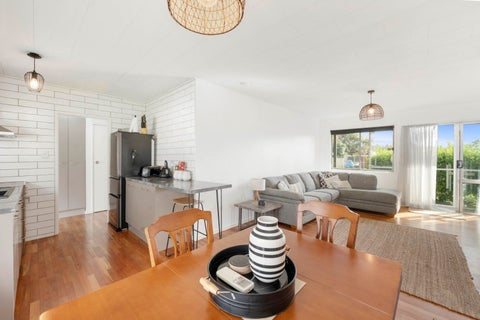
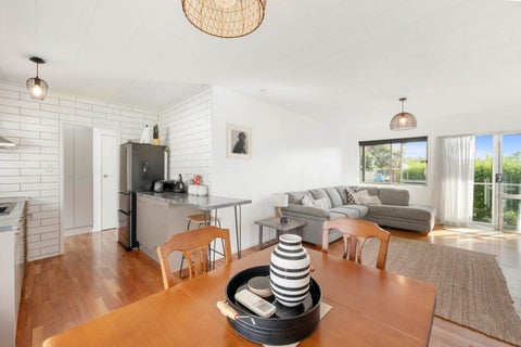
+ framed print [225,121,253,160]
